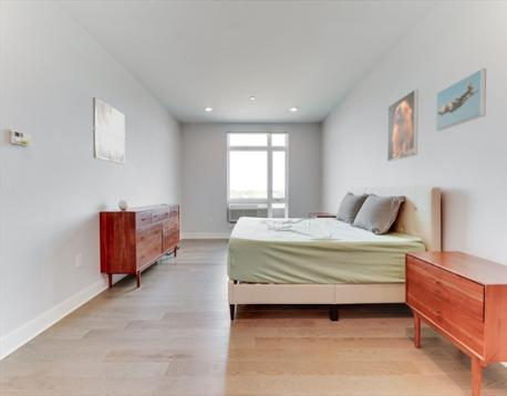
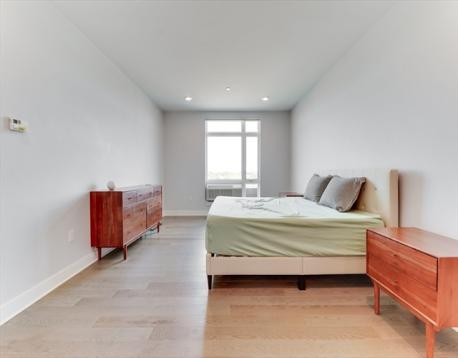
- wall art [92,96,126,165]
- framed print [435,67,487,132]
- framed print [386,88,420,163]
